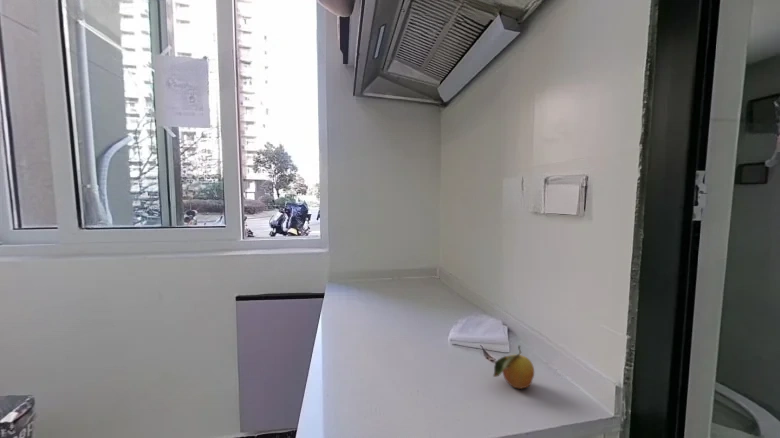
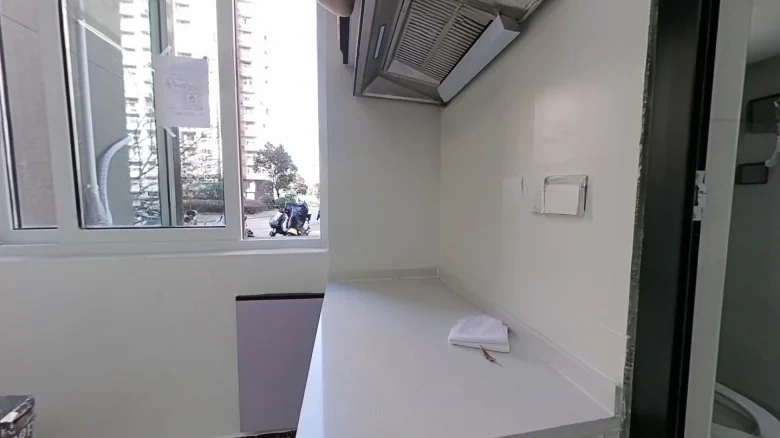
- fruit [492,344,535,390]
